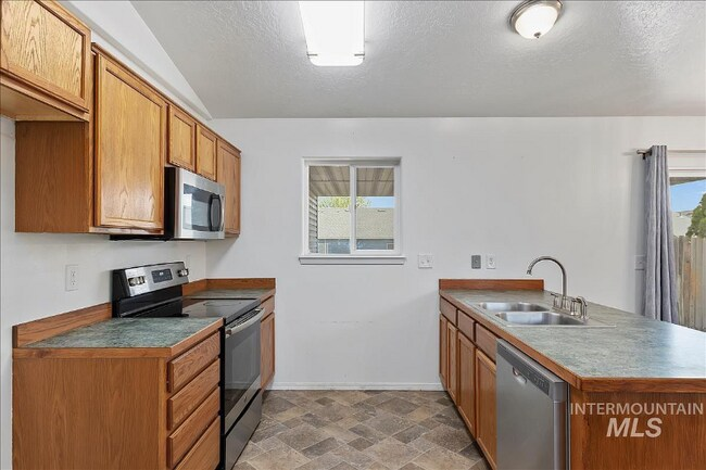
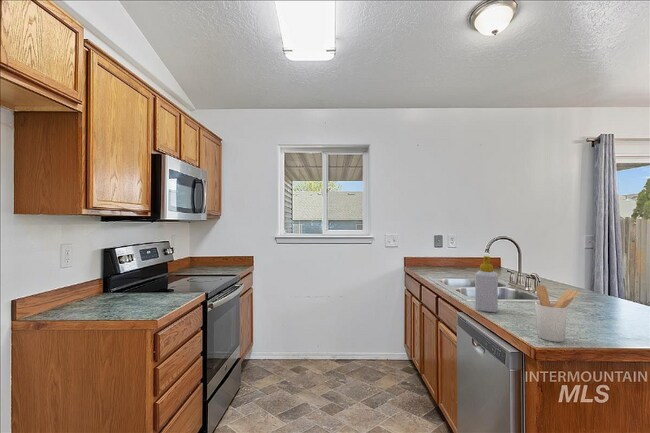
+ soap bottle [474,255,499,313]
+ utensil holder [534,284,580,343]
